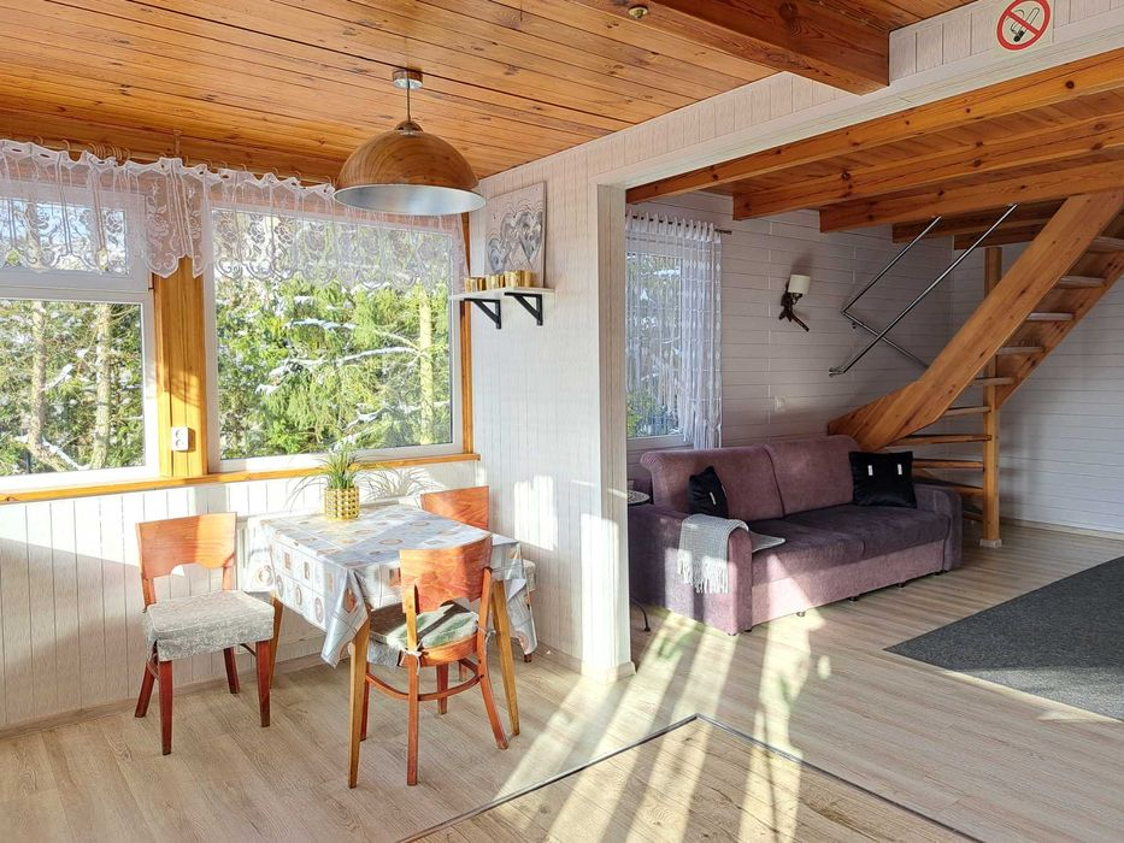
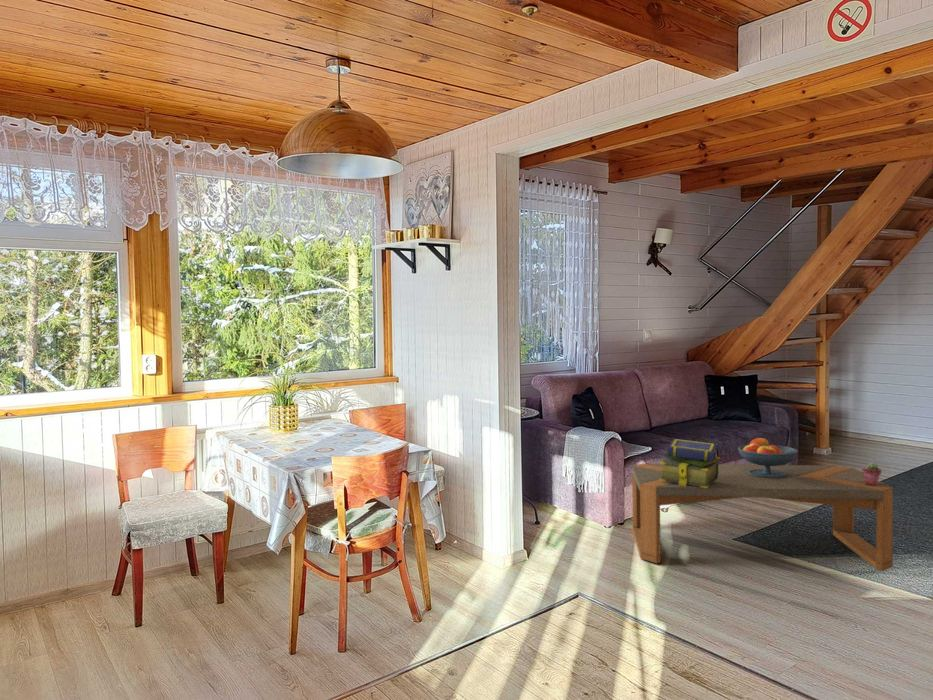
+ coffee table [631,463,894,572]
+ potted succulent [861,462,883,485]
+ fruit bowl [737,436,799,478]
+ stack of books [659,438,721,488]
